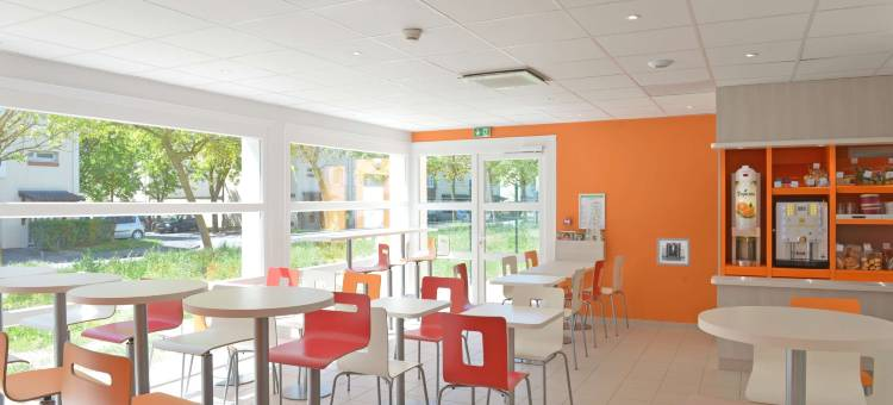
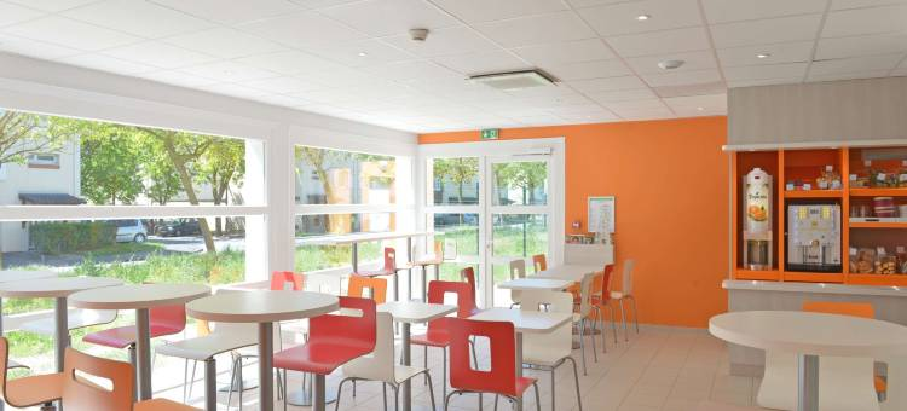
- wall art [656,237,691,267]
